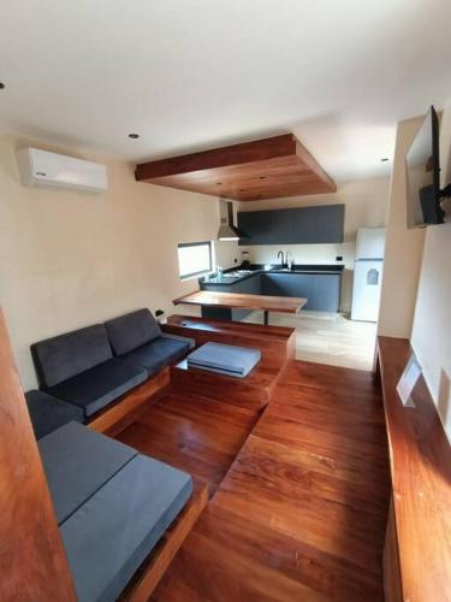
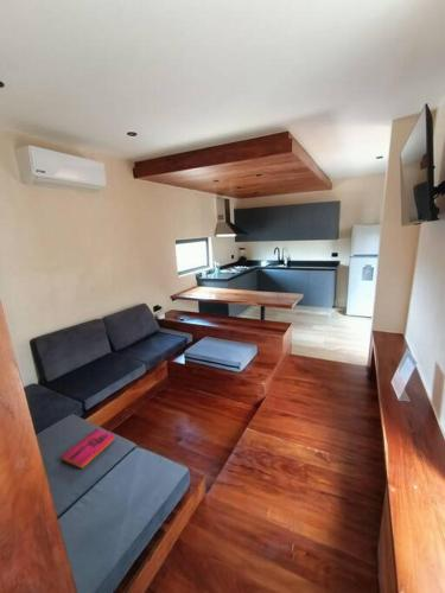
+ hardback book [61,427,116,470]
